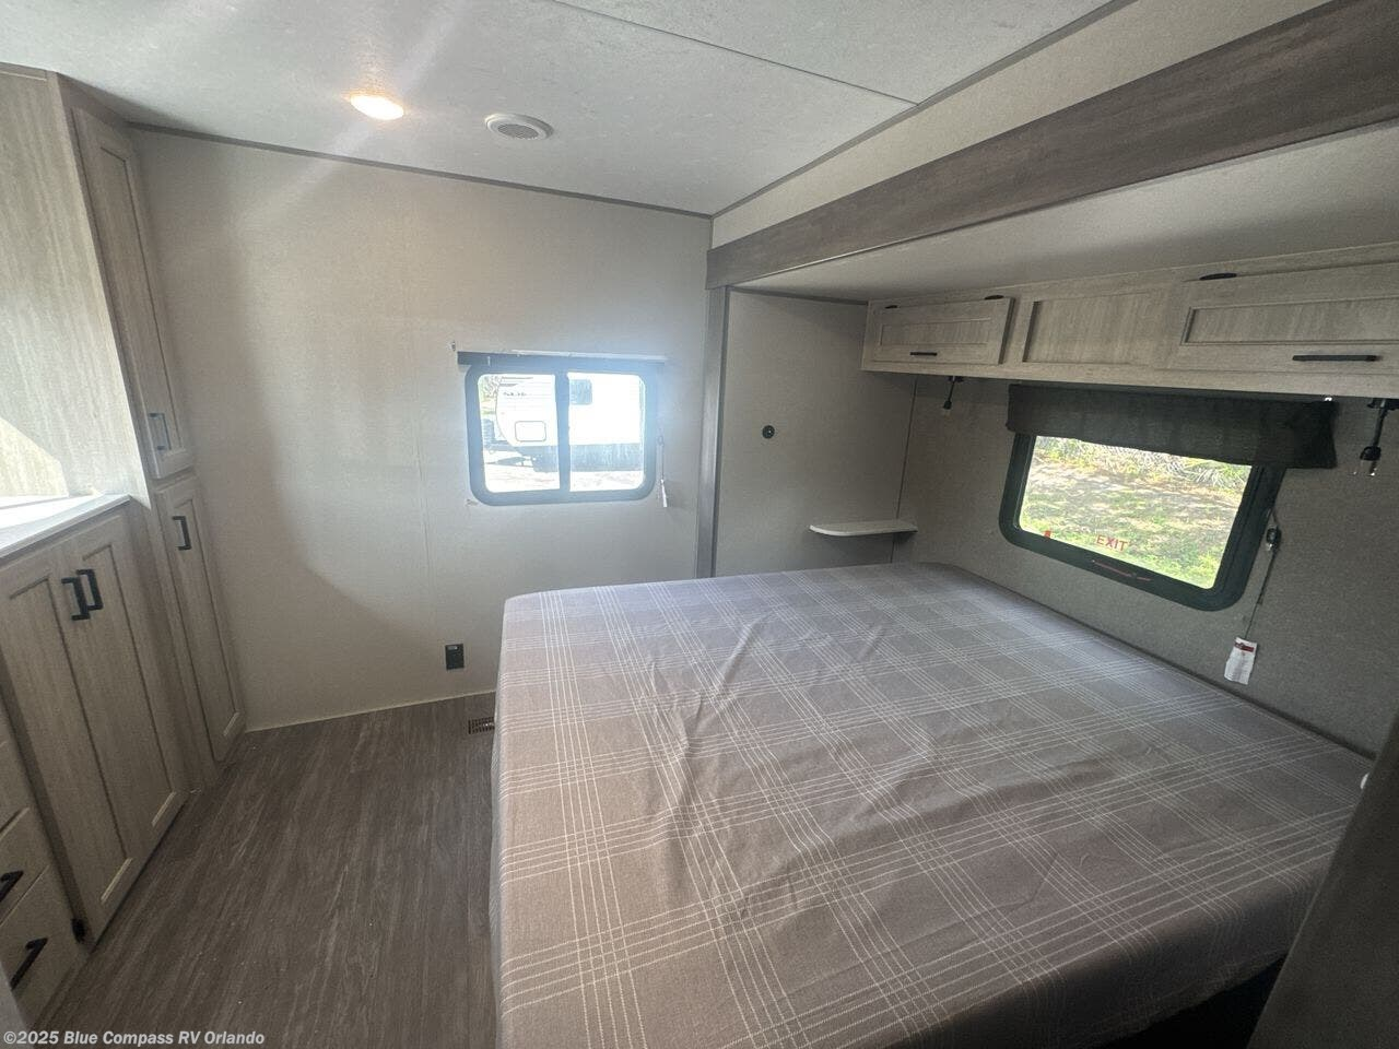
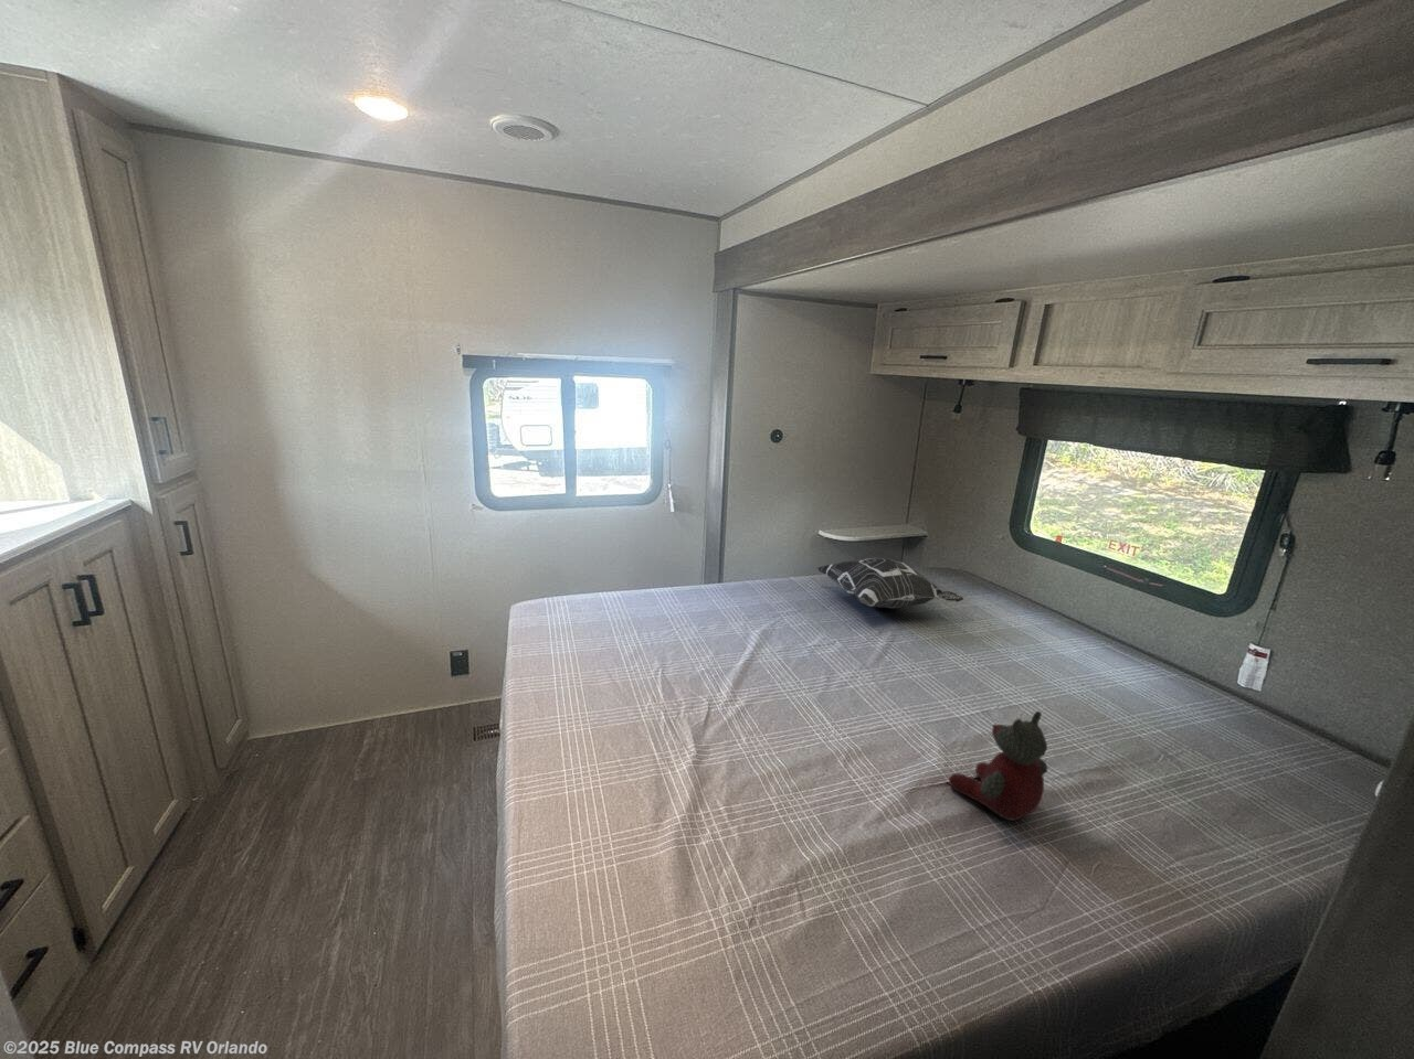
+ stuffed bear [947,711,1049,822]
+ decorative pillow [816,557,964,608]
